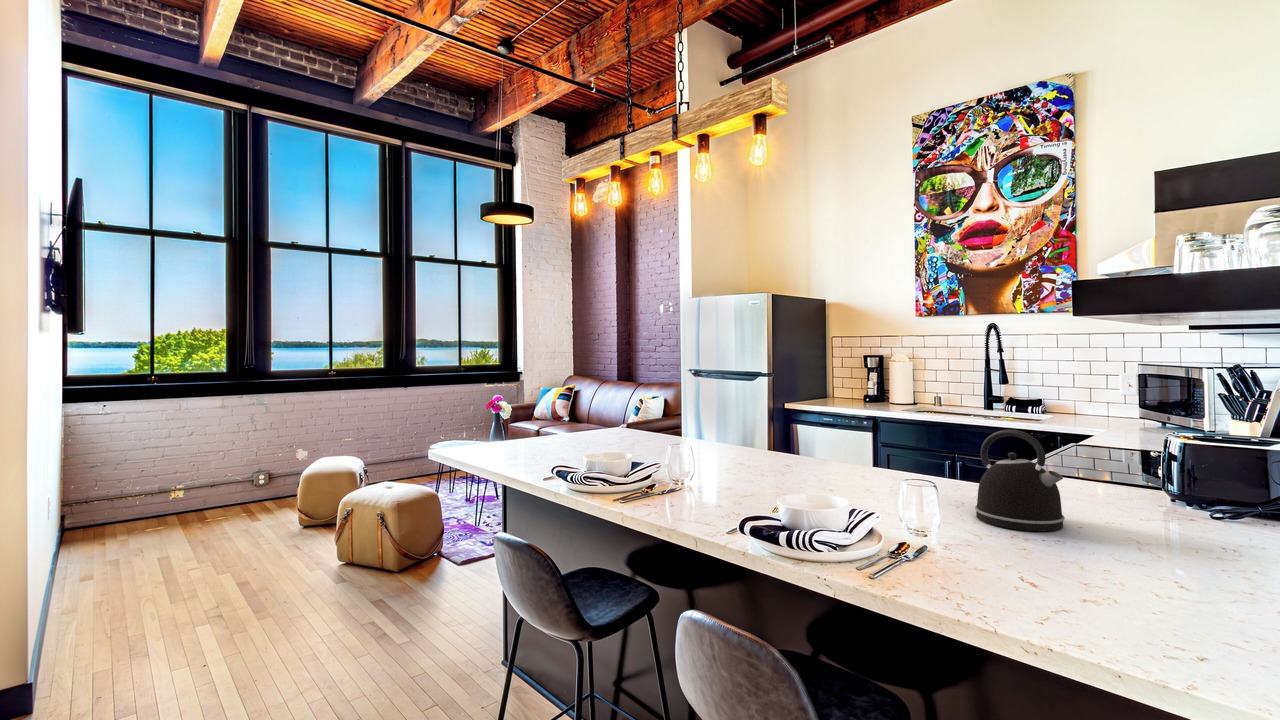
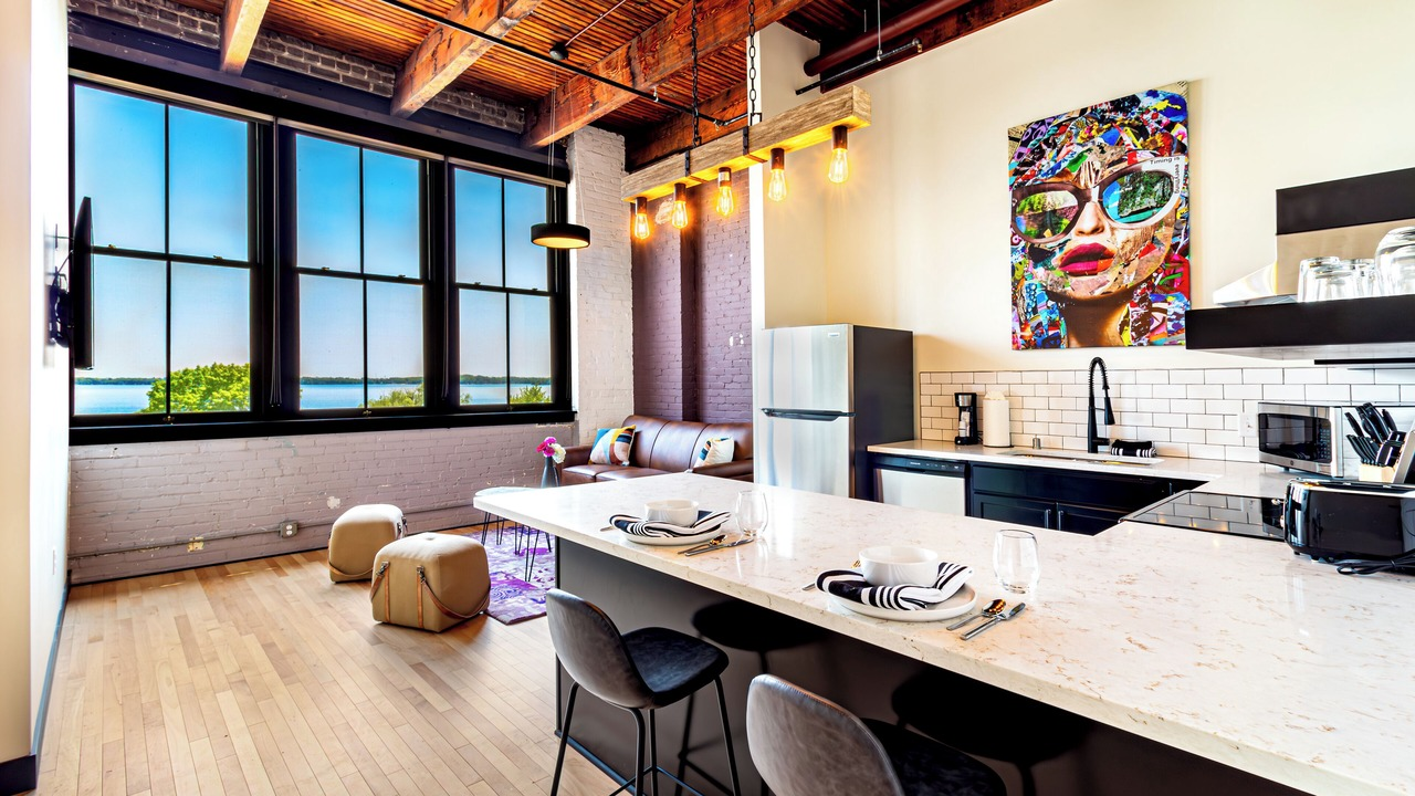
- kettle [974,429,1066,532]
